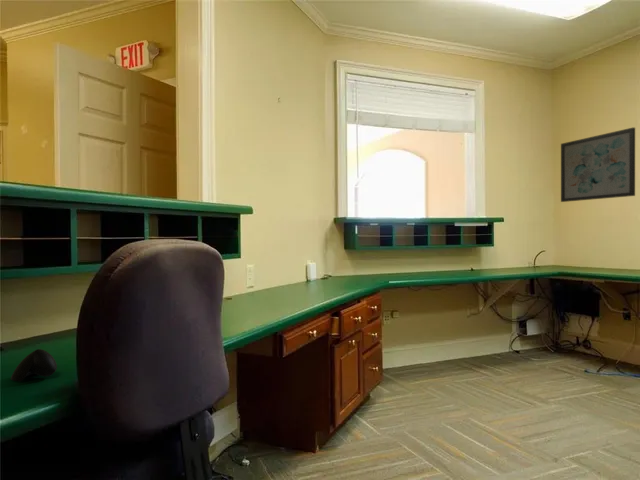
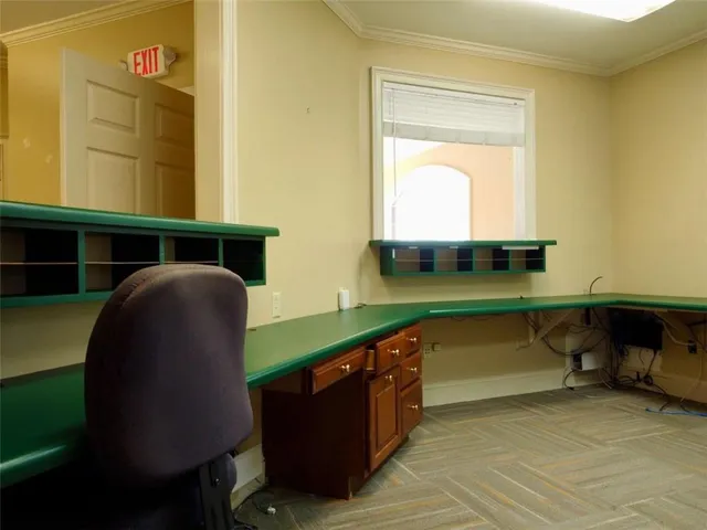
- computer mouse [10,348,58,382]
- wall art [560,126,636,203]
